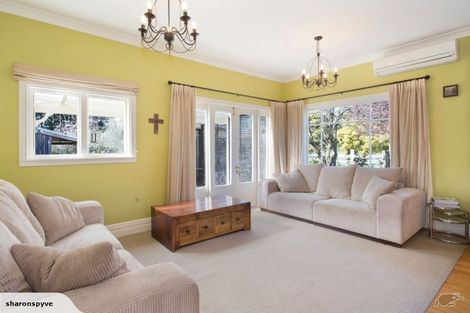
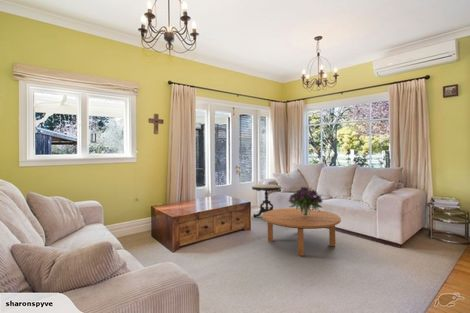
+ side table [251,183,282,218]
+ bouquet [287,186,324,216]
+ coffee table [261,207,342,257]
